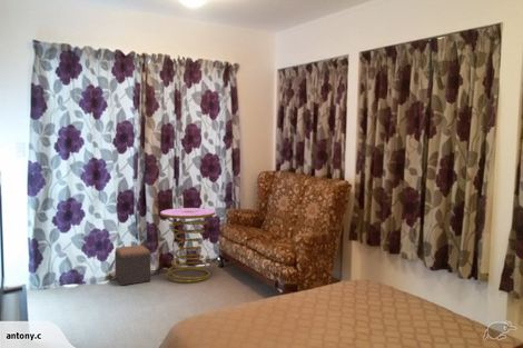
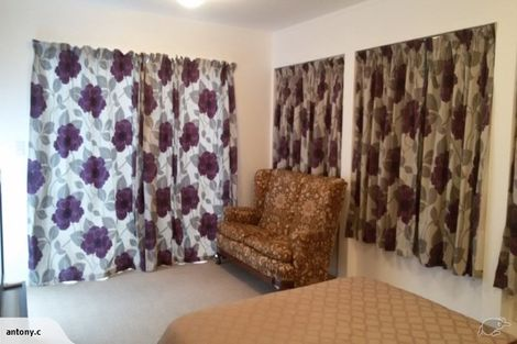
- side table [159,207,217,284]
- footstool [114,245,151,287]
